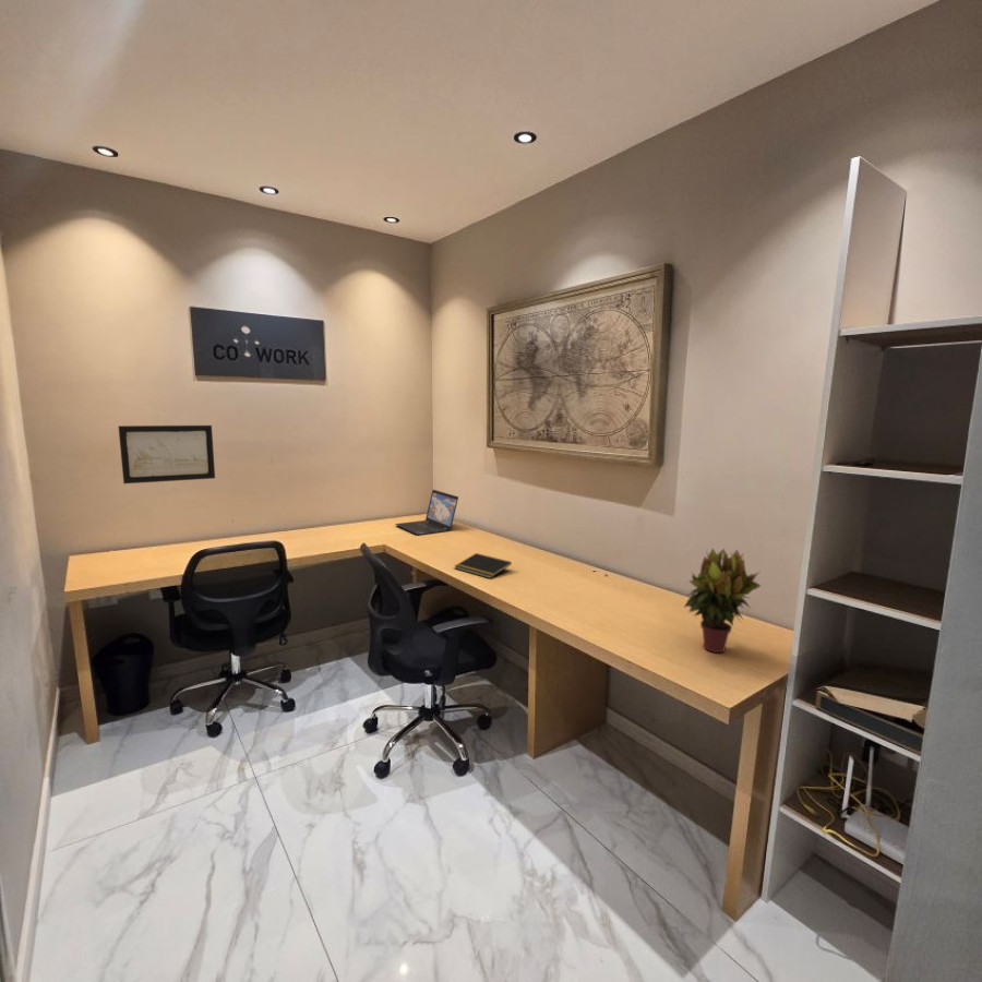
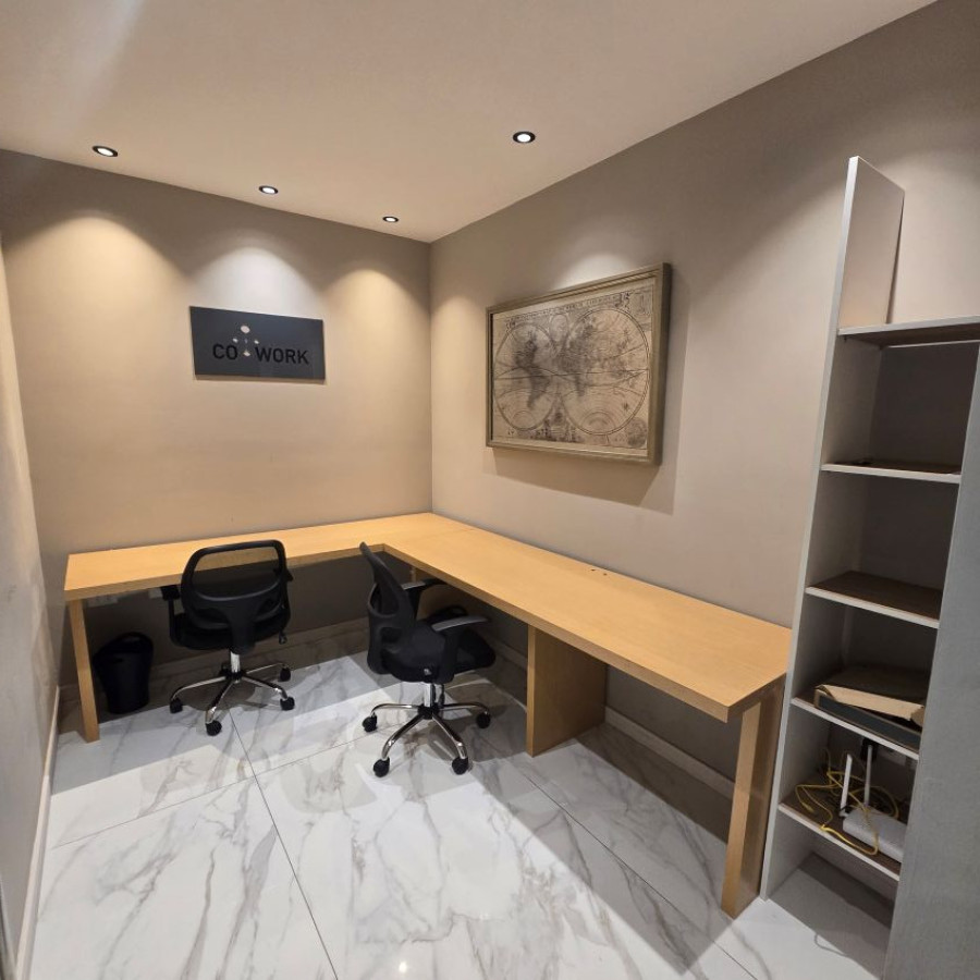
- wall art [117,424,216,484]
- laptop [394,489,459,537]
- notepad [454,552,513,579]
- potted plant [683,548,762,654]
